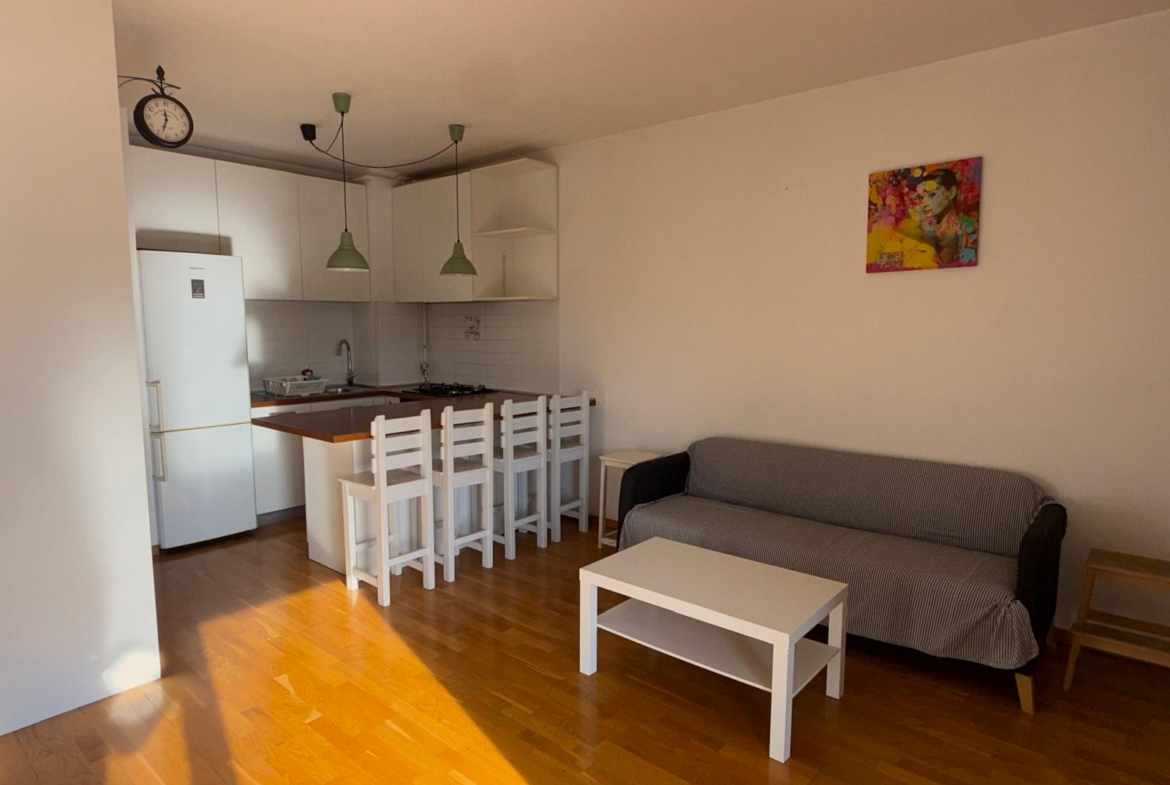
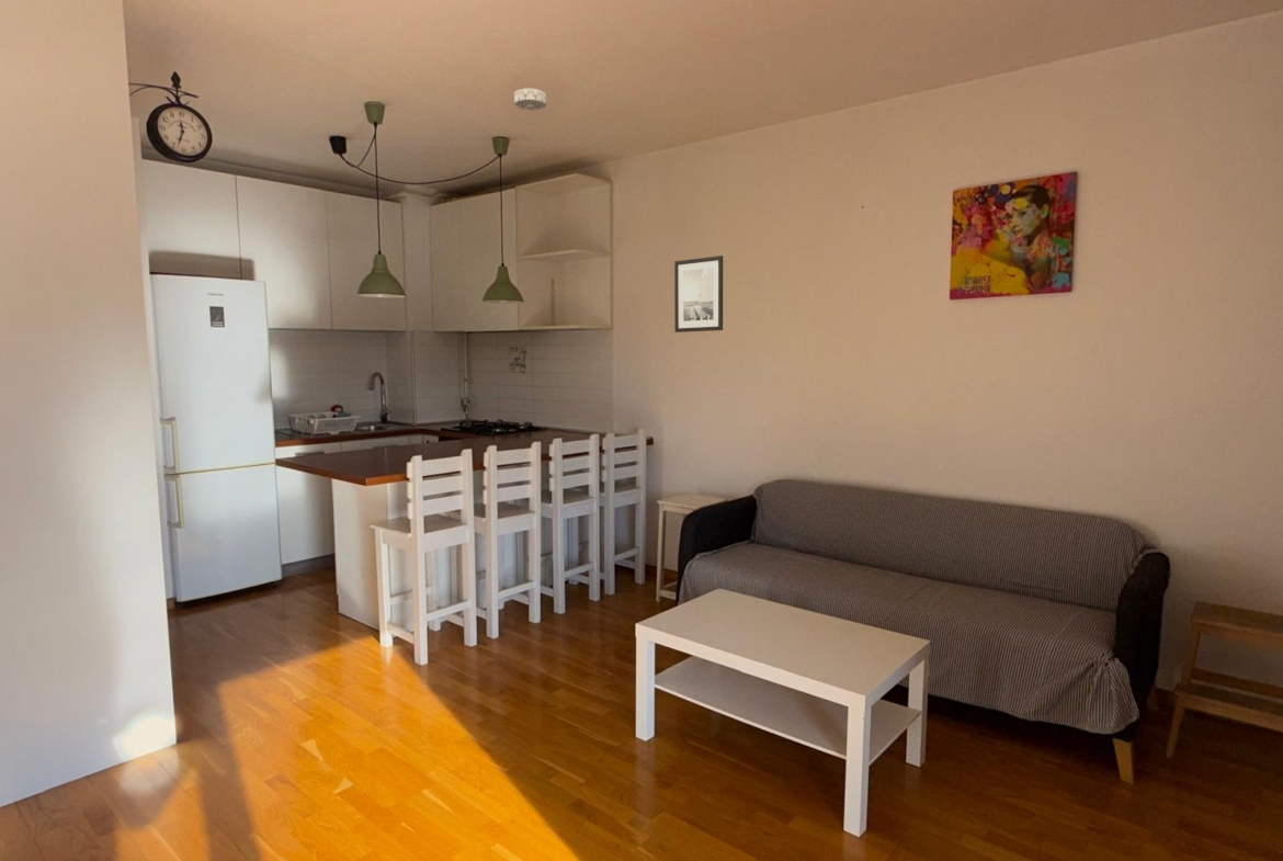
+ smoke detector [513,87,547,111]
+ wall art [673,254,724,333]
